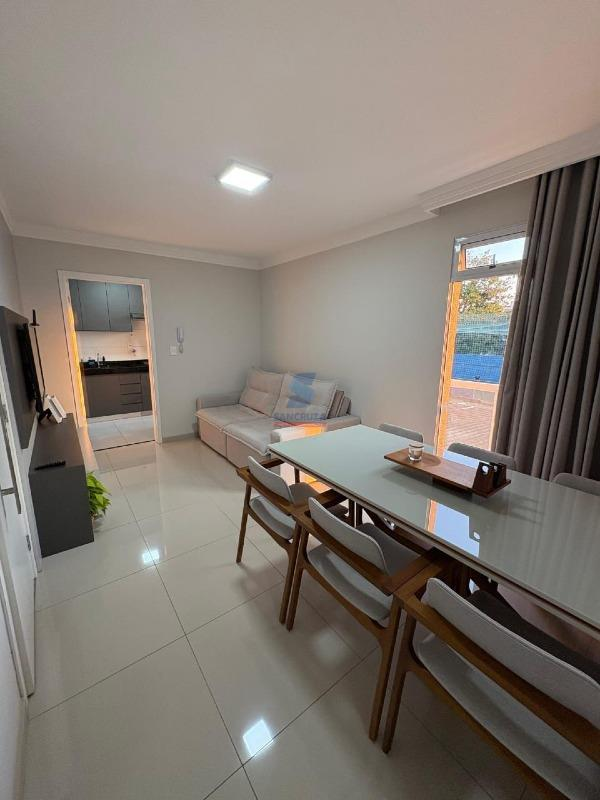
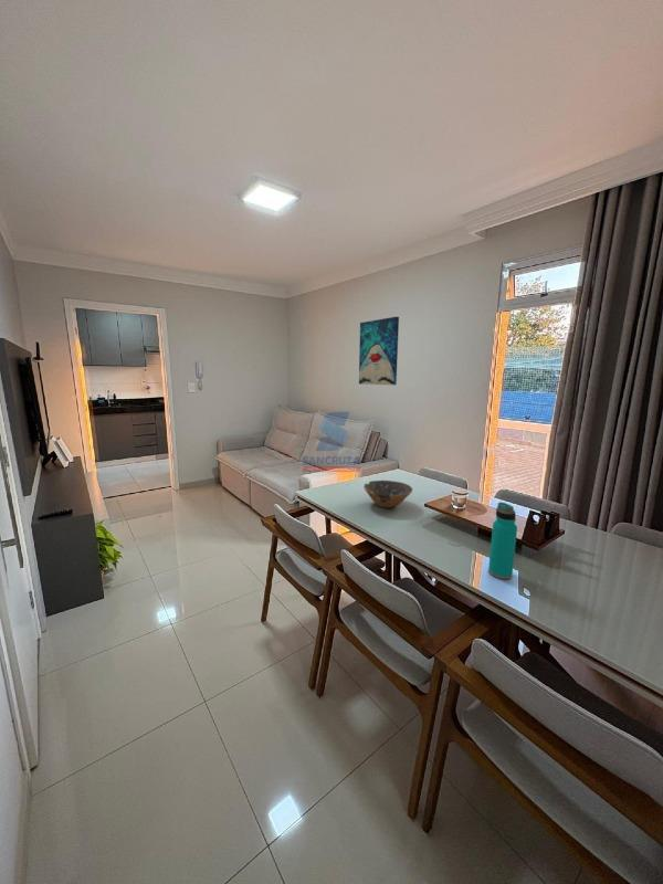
+ water bottle [487,502,518,580]
+ bowl [362,480,413,509]
+ wall art [358,316,400,386]
